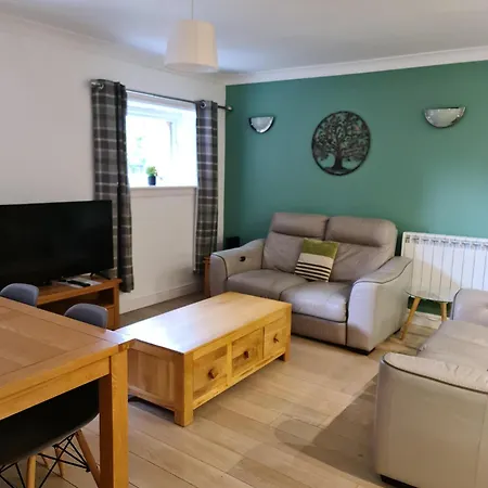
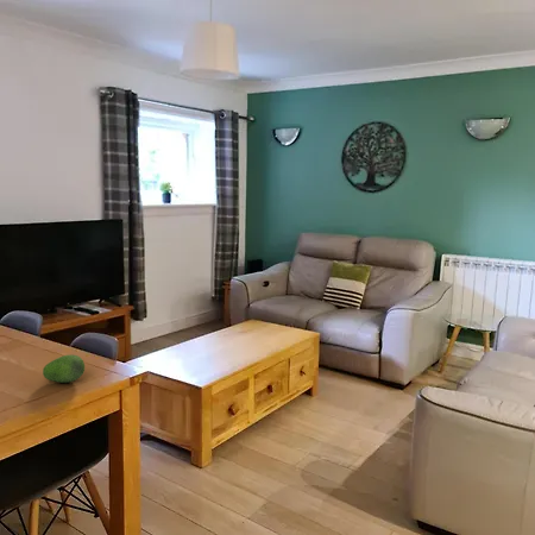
+ fruit [42,353,86,384]
